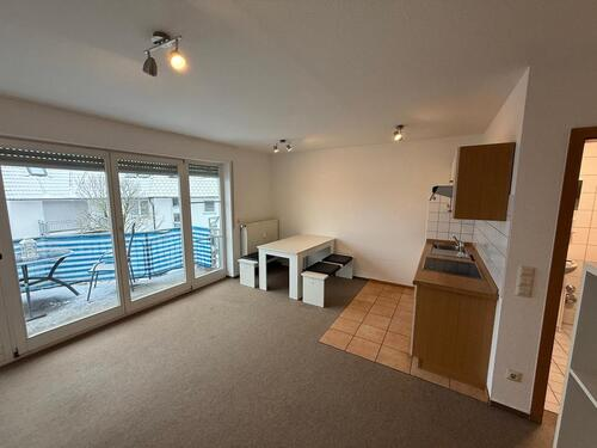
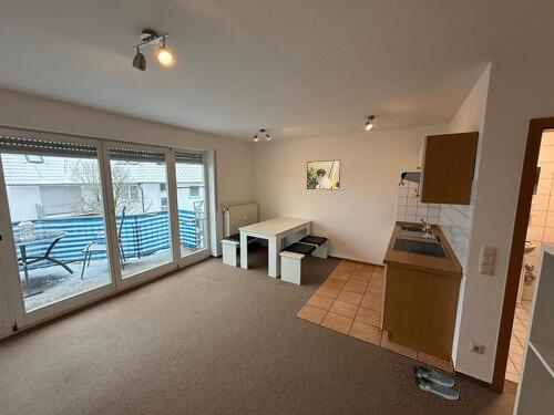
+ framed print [306,159,341,190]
+ shoe [411,364,459,401]
